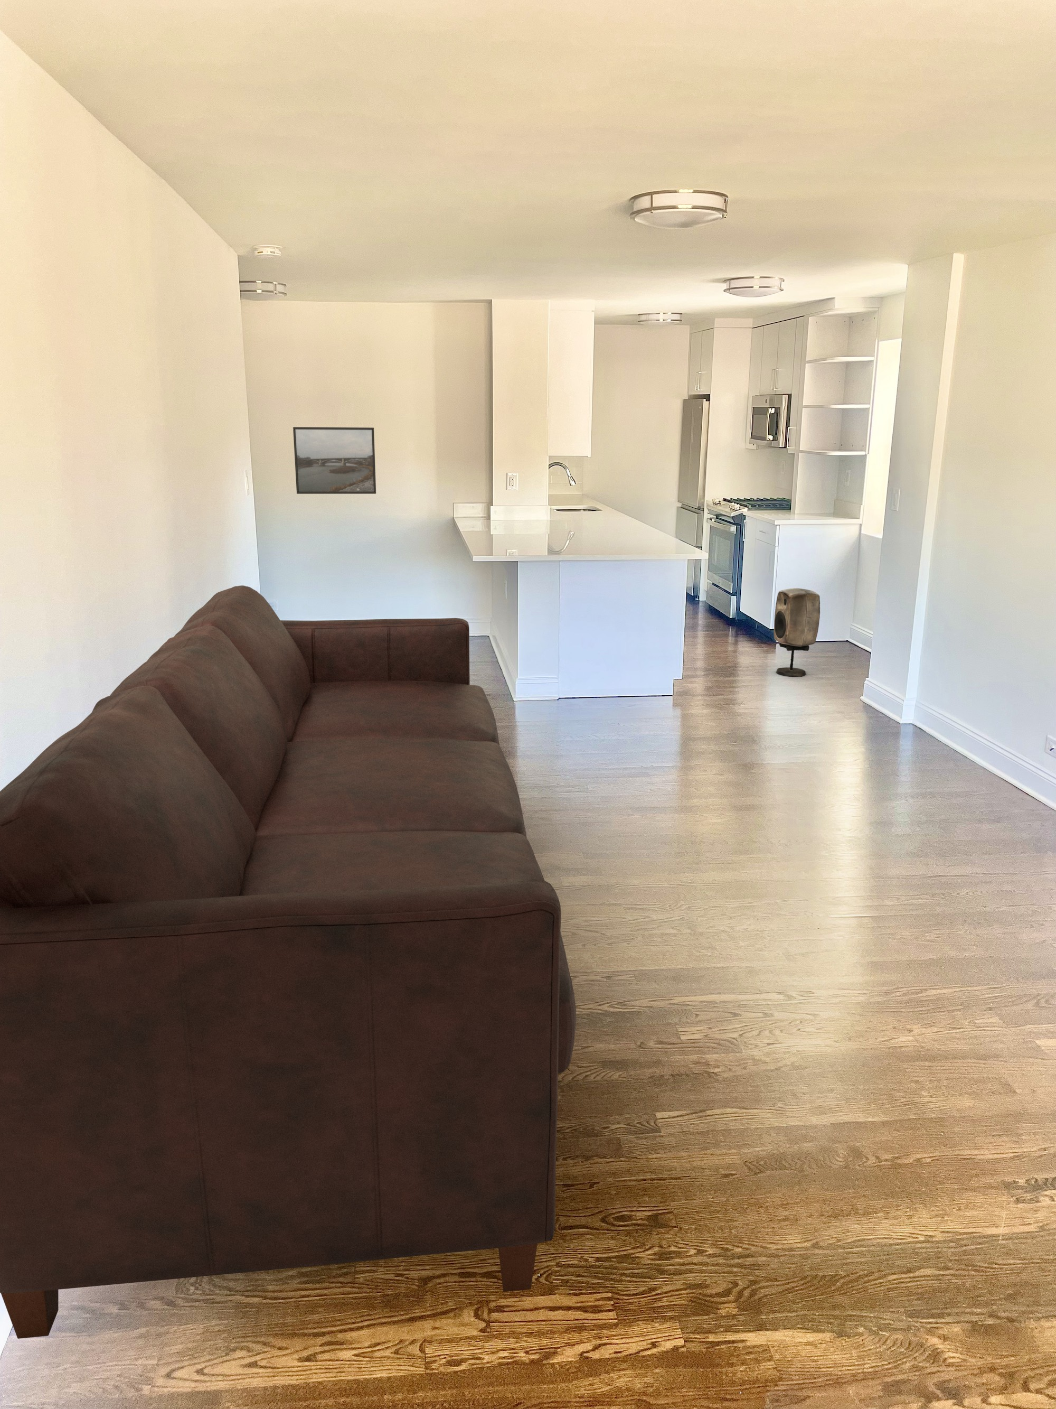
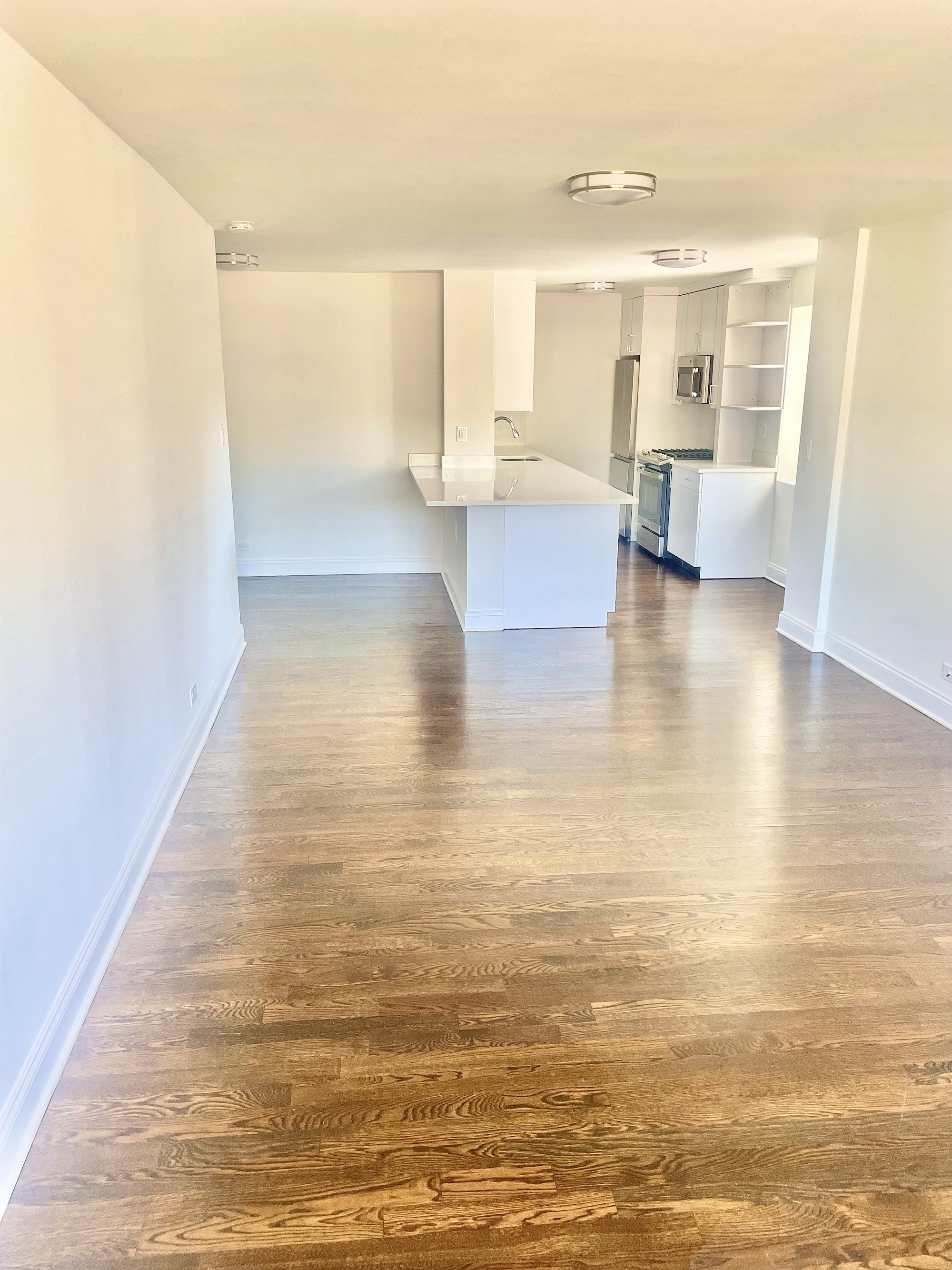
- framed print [293,426,376,495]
- speaker [773,588,821,677]
- sofa [0,585,577,1339]
